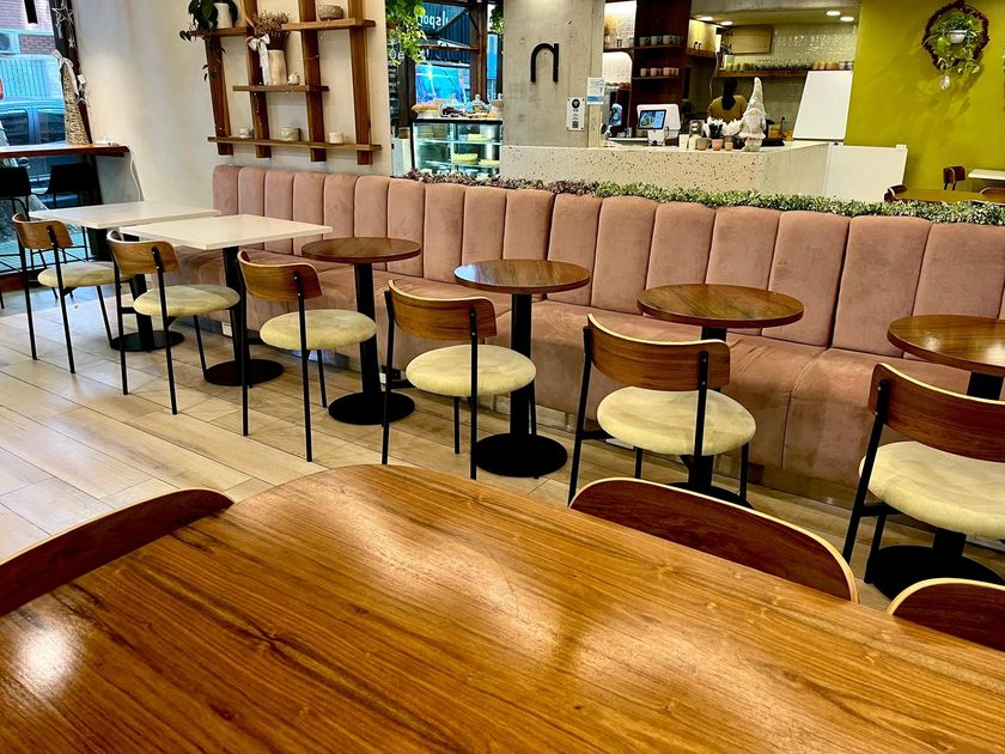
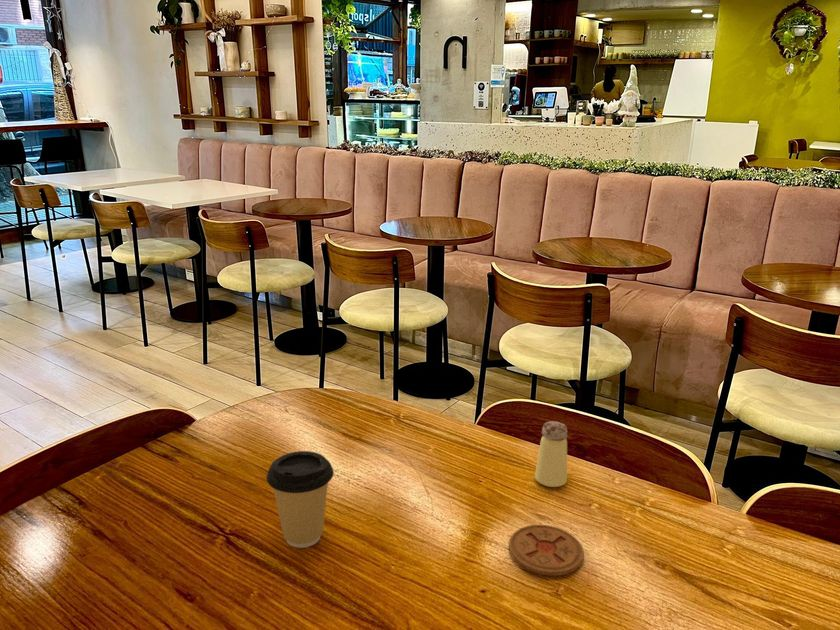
+ coffee cup [266,450,335,549]
+ saltshaker [534,420,568,488]
+ coaster [508,524,585,577]
